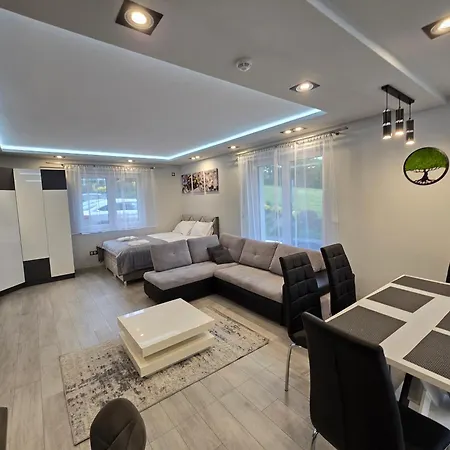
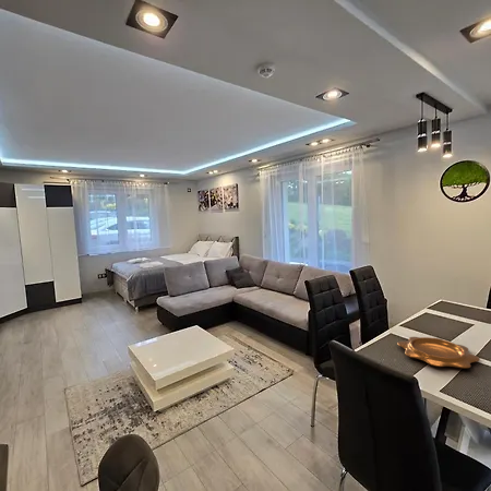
+ decorative bowl [396,336,481,369]
